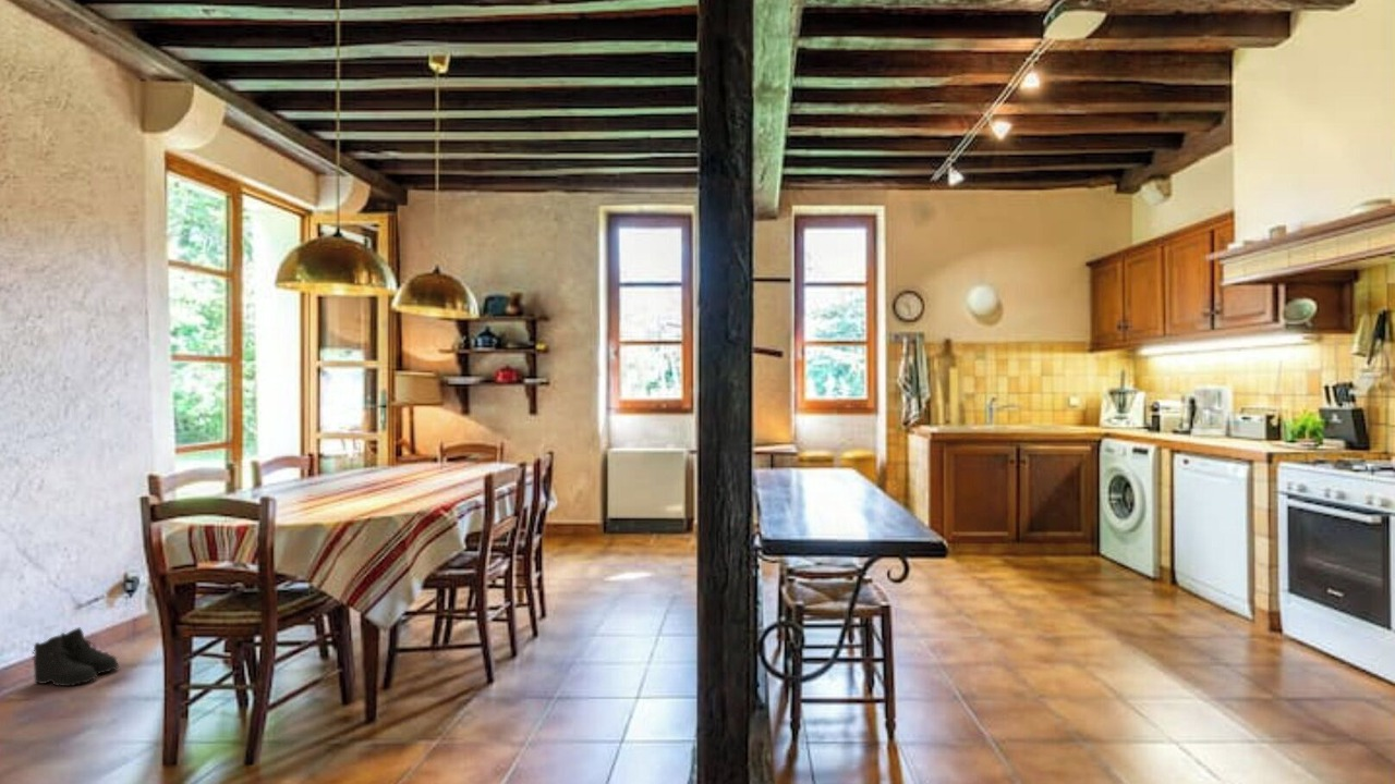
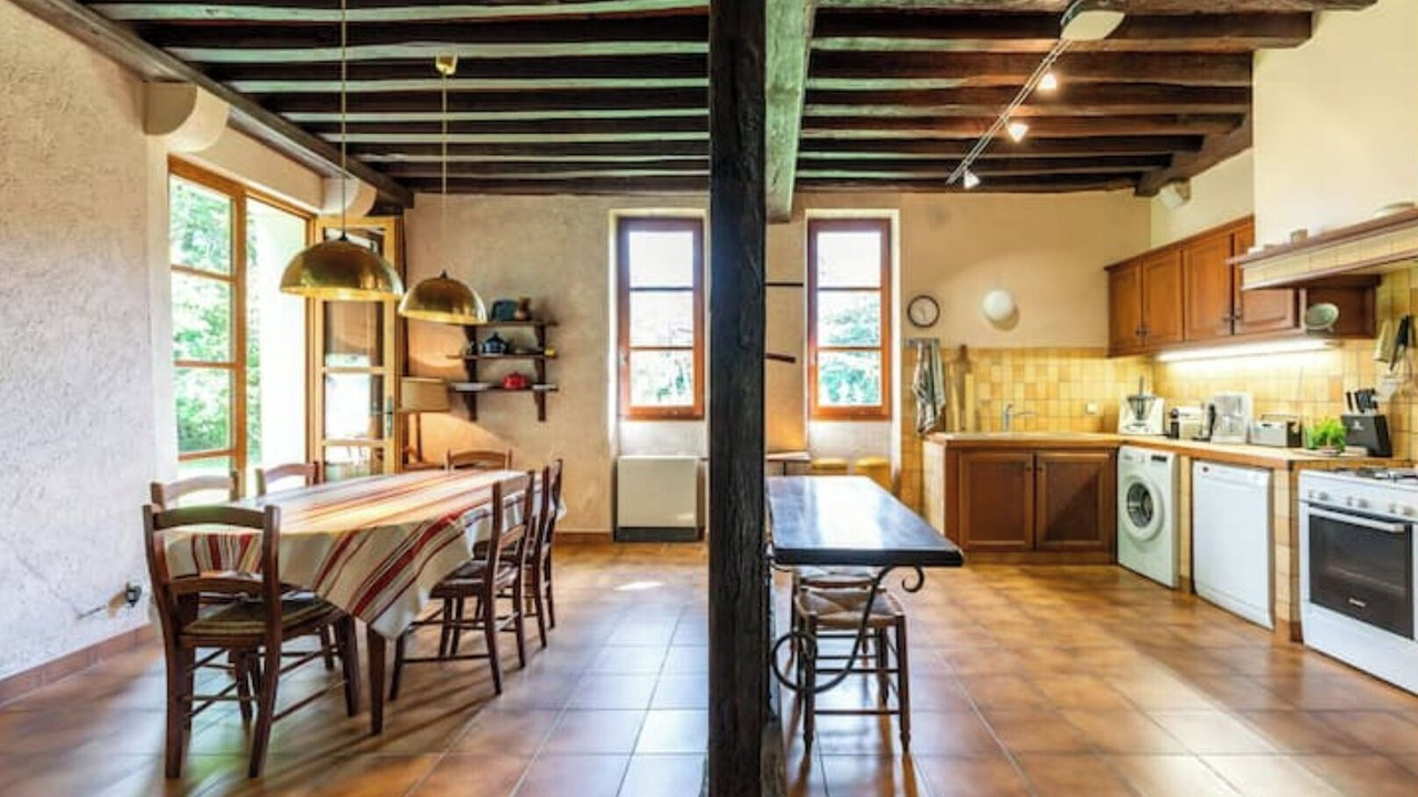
- boots [31,626,120,687]
